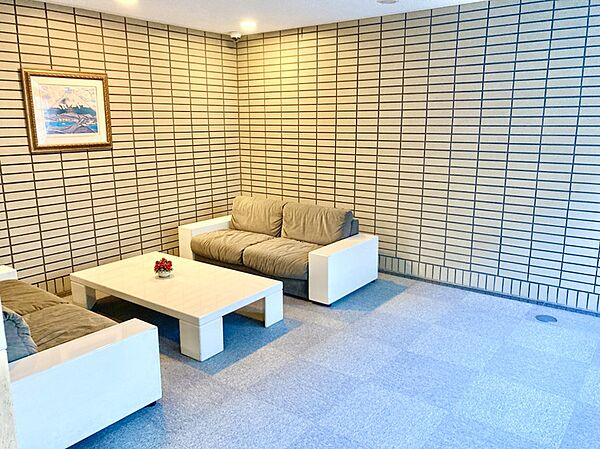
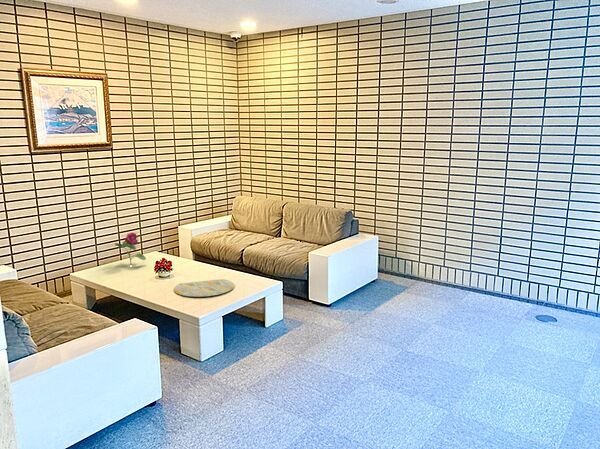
+ flower [114,232,147,264]
+ decorative tray [173,278,235,298]
